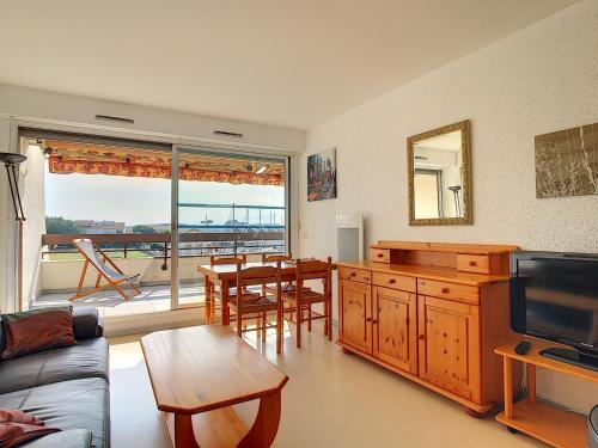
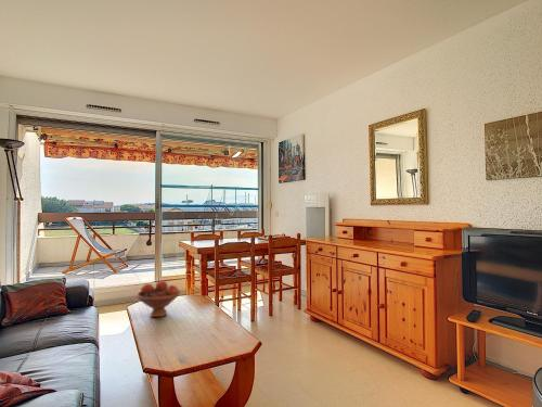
+ fruit bowl [134,280,182,318]
